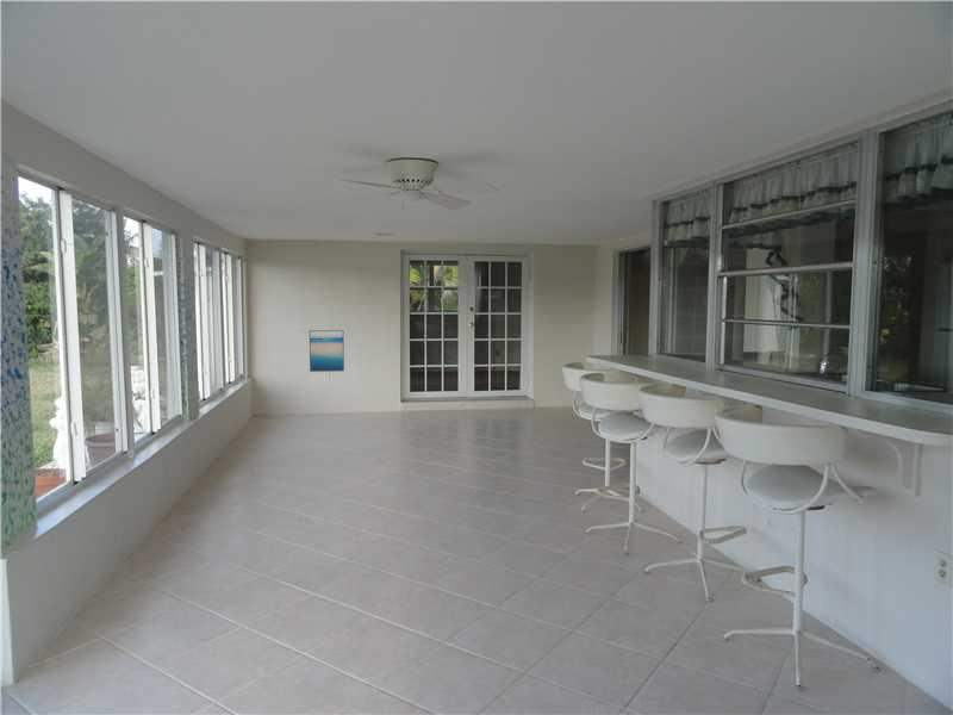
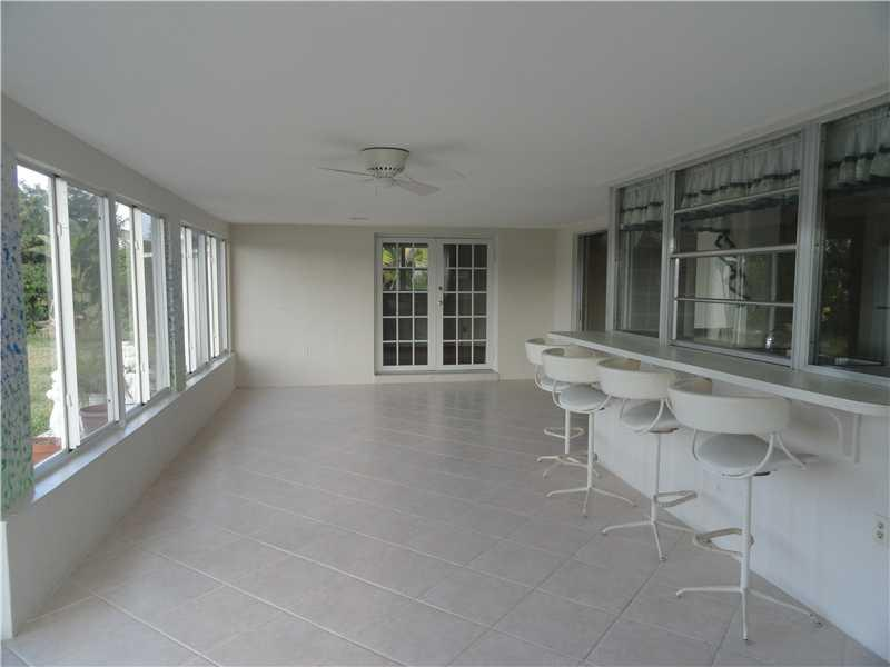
- wall art [309,329,345,373]
